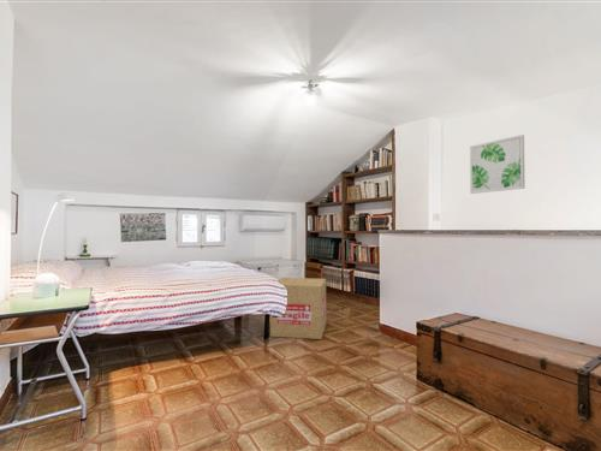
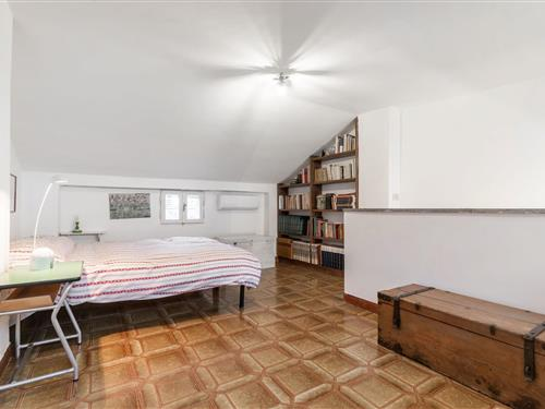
- cardboard box [269,277,327,340]
- wall art [469,133,526,195]
